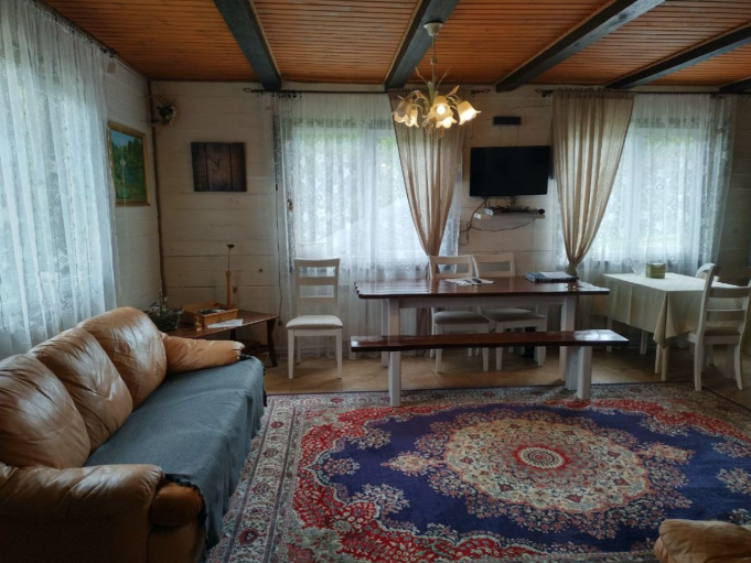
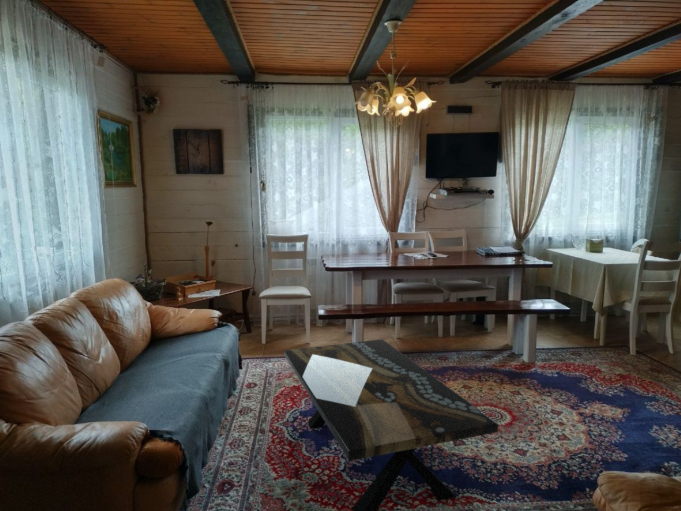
+ coffee table [283,338,499,511]
